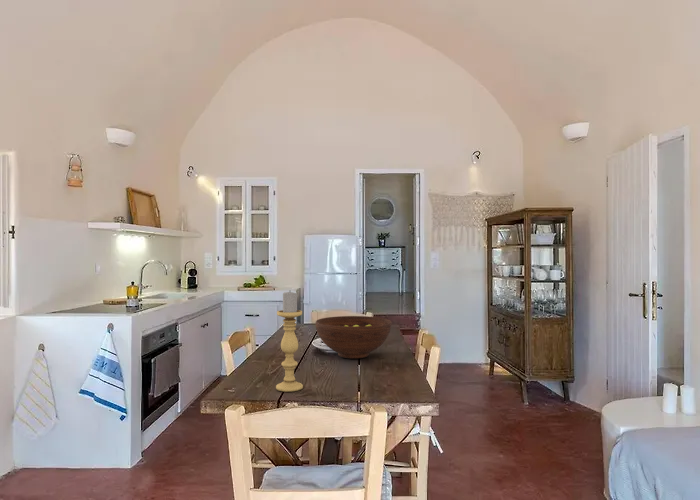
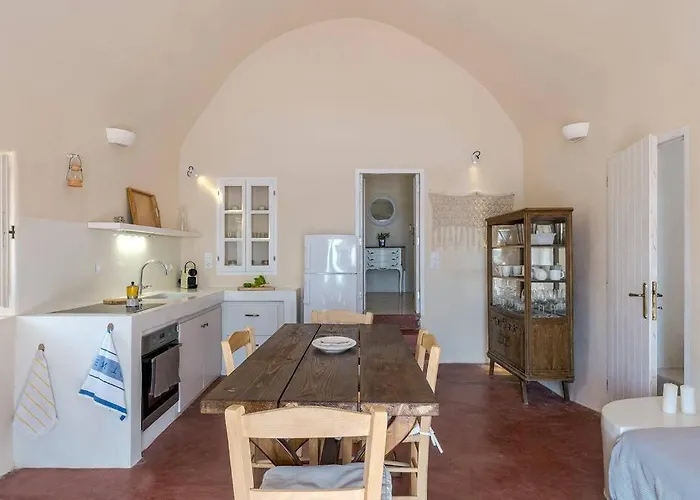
- candle holder [275,291,304,393]
- fruit bowl [315,315,393,359]
